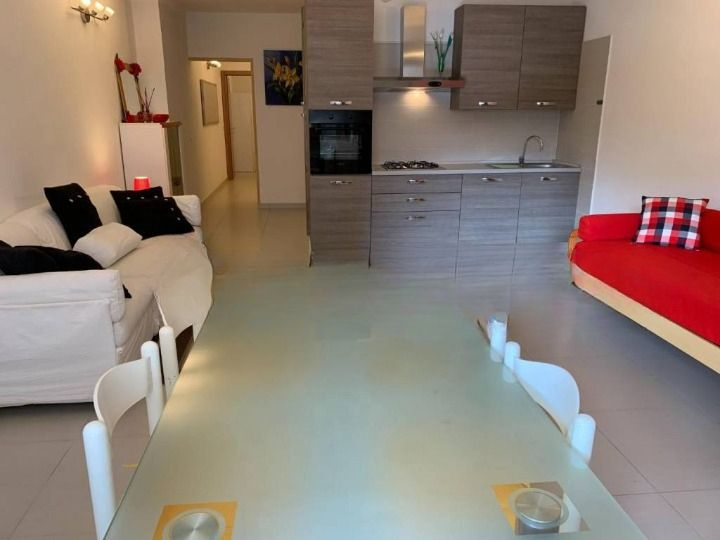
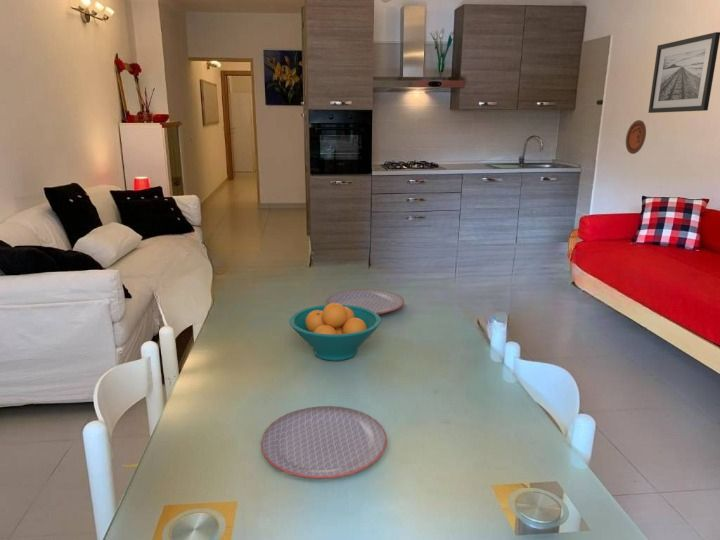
+ fruit bowl [288,303,382,362]
+ plate [326,288,405,315]
+ decorative plate [625,119,647,155]
+ wall art [647,31,720,114]
+ plate [260,405,388,480]
